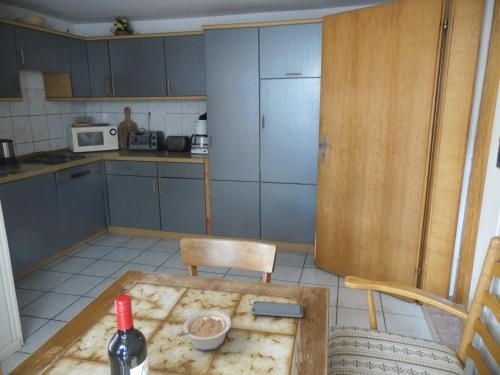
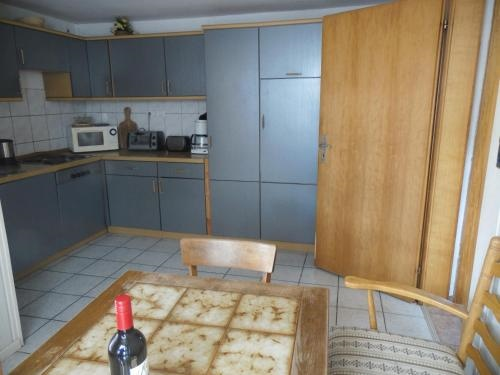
- legume [176,309,232,352]
- smartphone [251,300,304,318]
